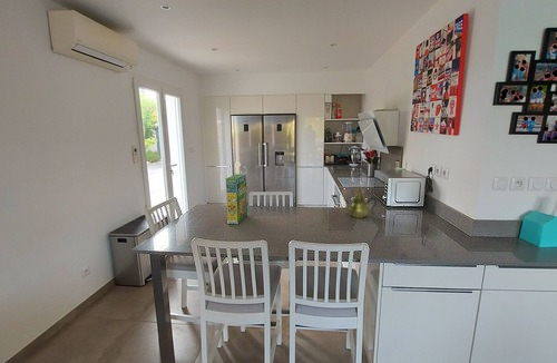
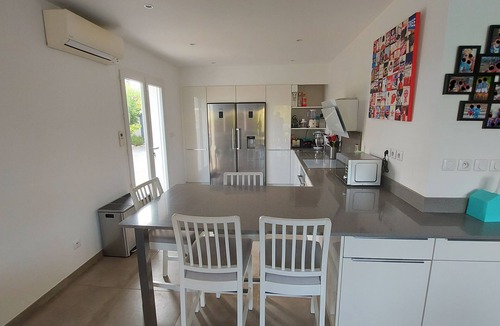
- teapot [343,184,378,219]
- cereal box [225,173,248,225]
